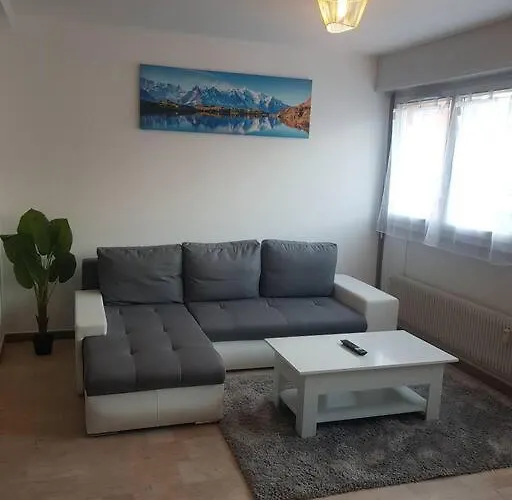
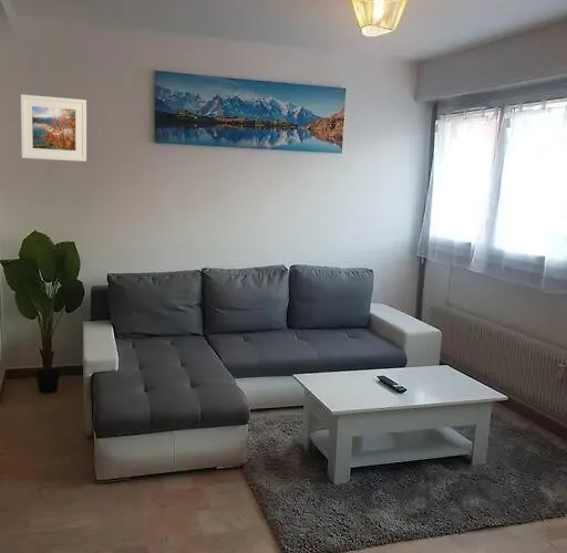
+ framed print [20,93,87,163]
